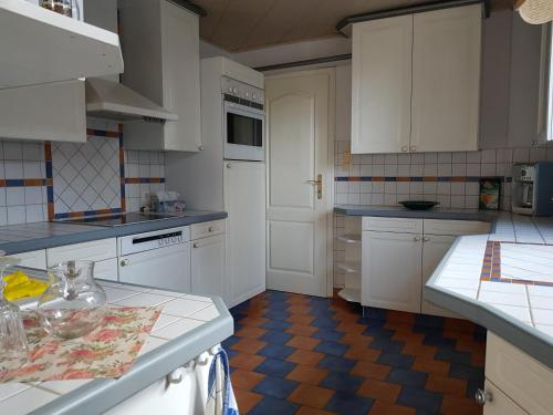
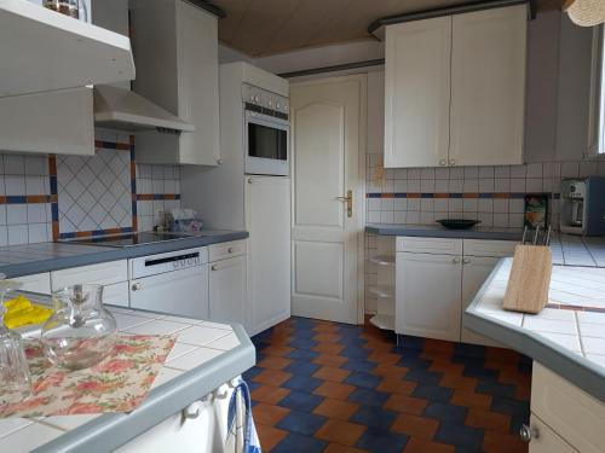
+ knife block [501,225,554,314]
